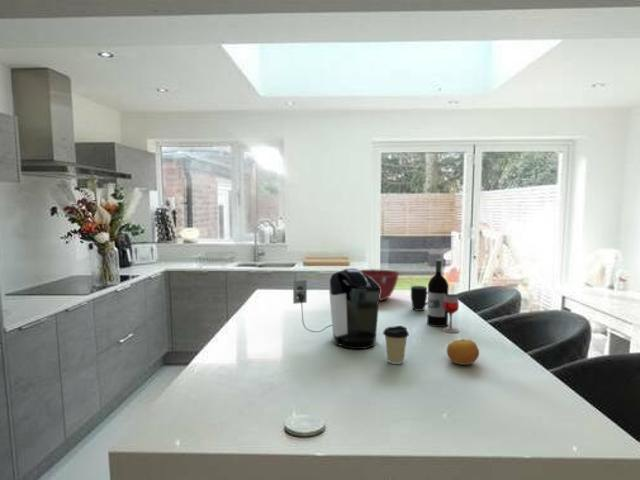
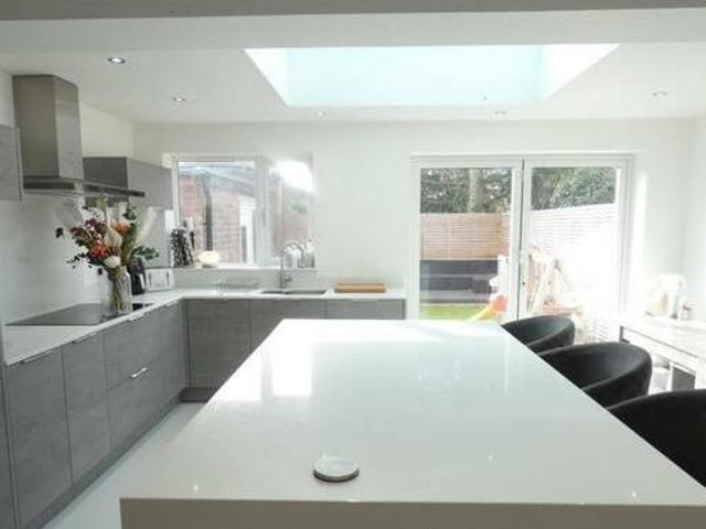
- mug [410,285,428,312]
- coffee cup [382,325,410,365]
- mixing bowl [359,268,401,302]
- wine bottle [426,259,460,334]
- coffee maker [292,267,380,350]
- fruit [446,338,480,366]
